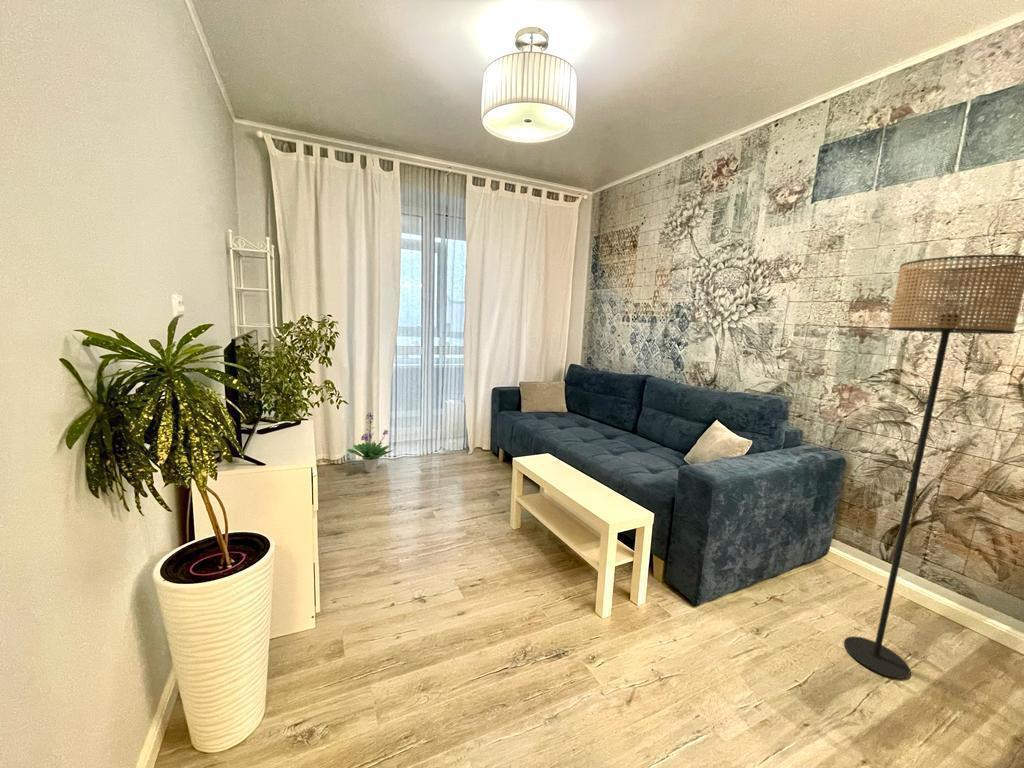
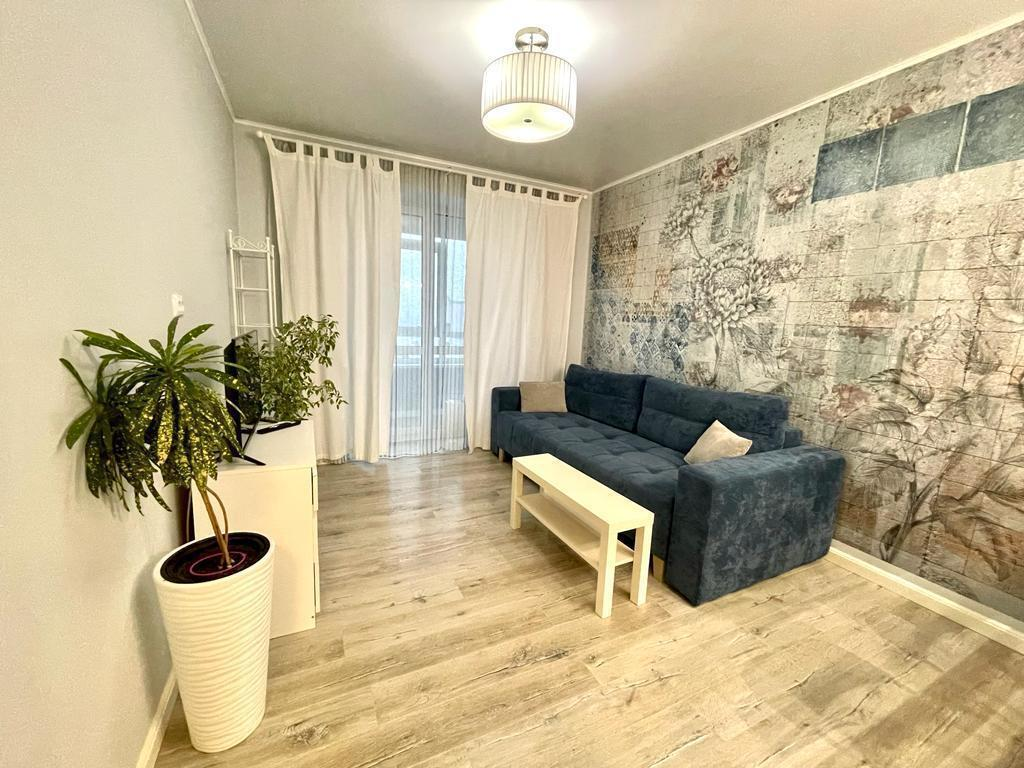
- floor lamp [843,254,1024,680]
- potted plant [346,411,394,473]
